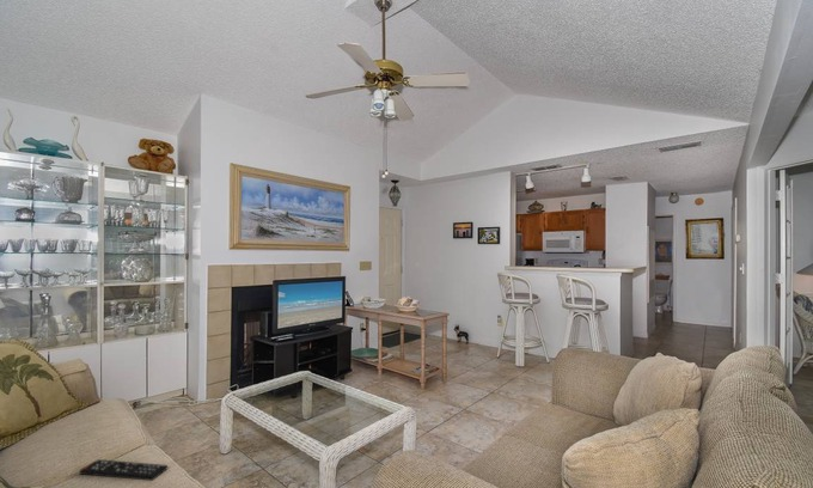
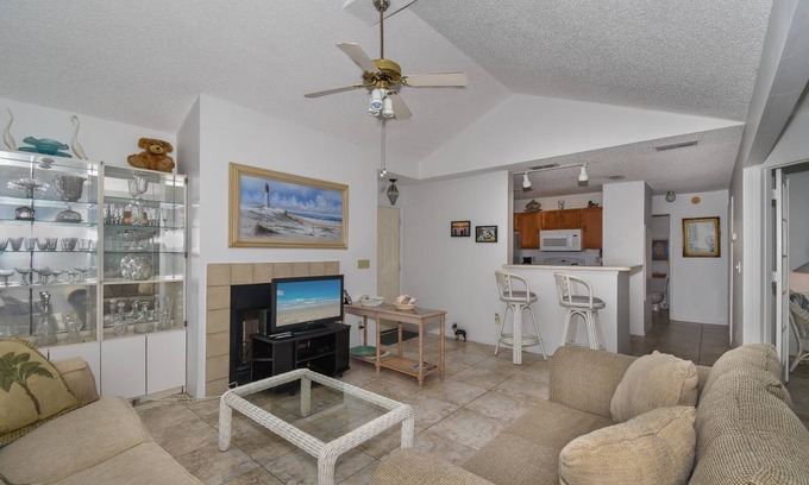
- remote control [79,458,169,482]
